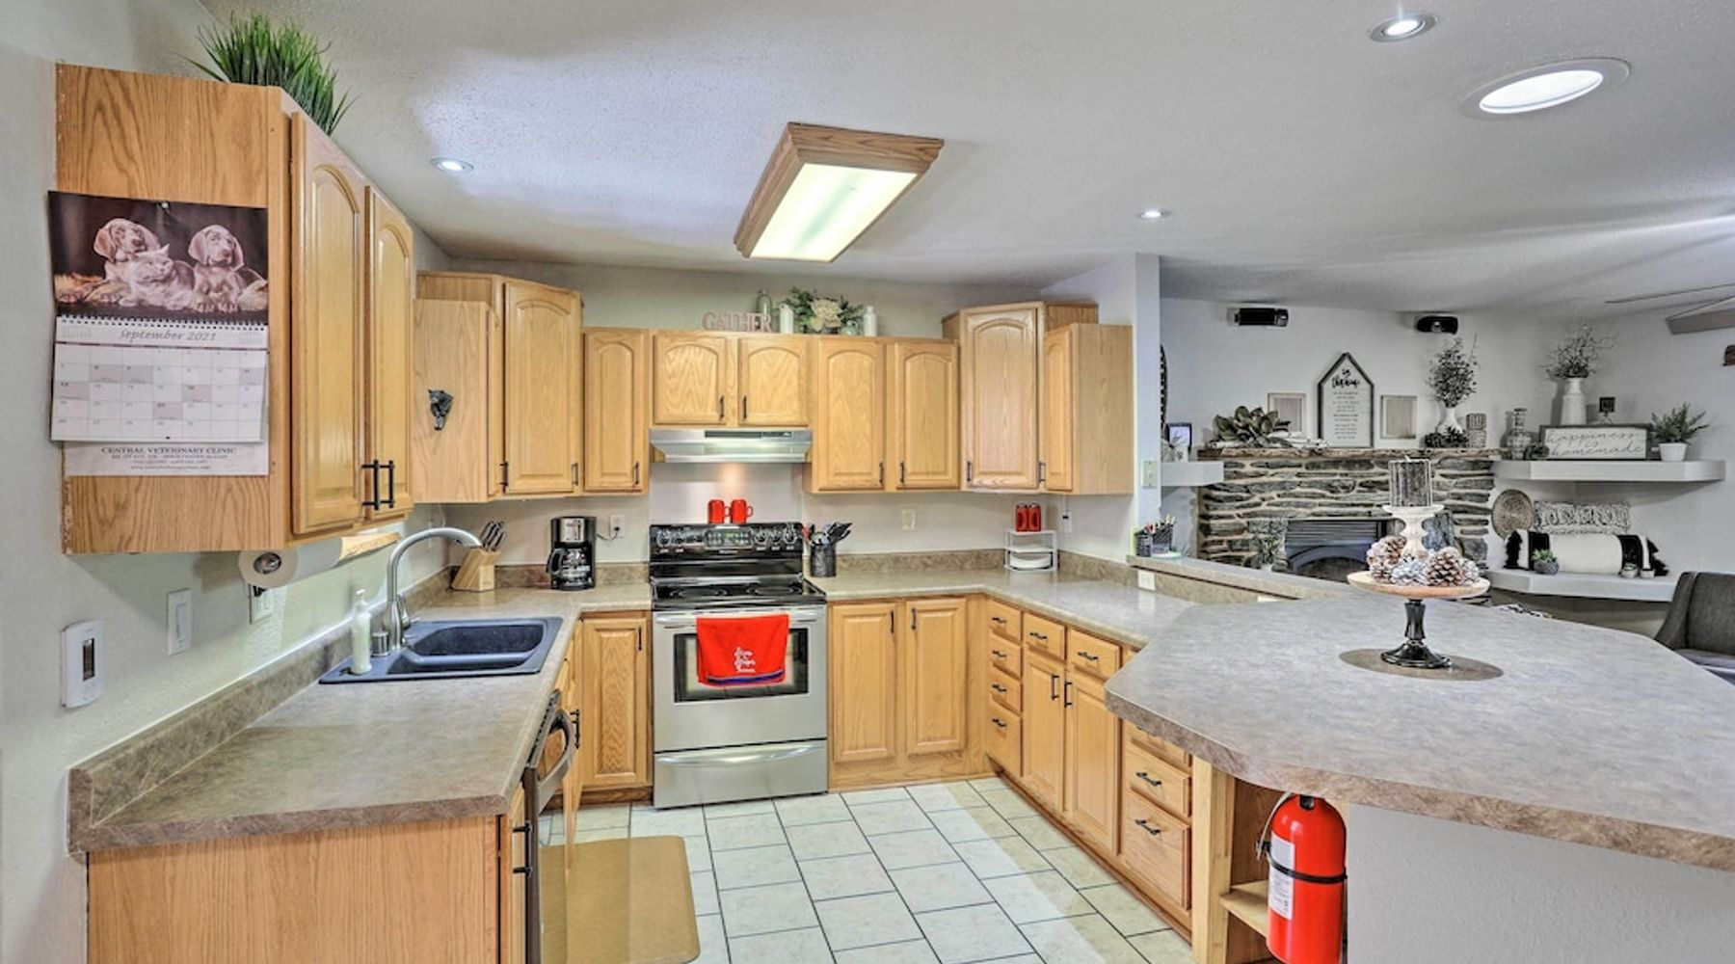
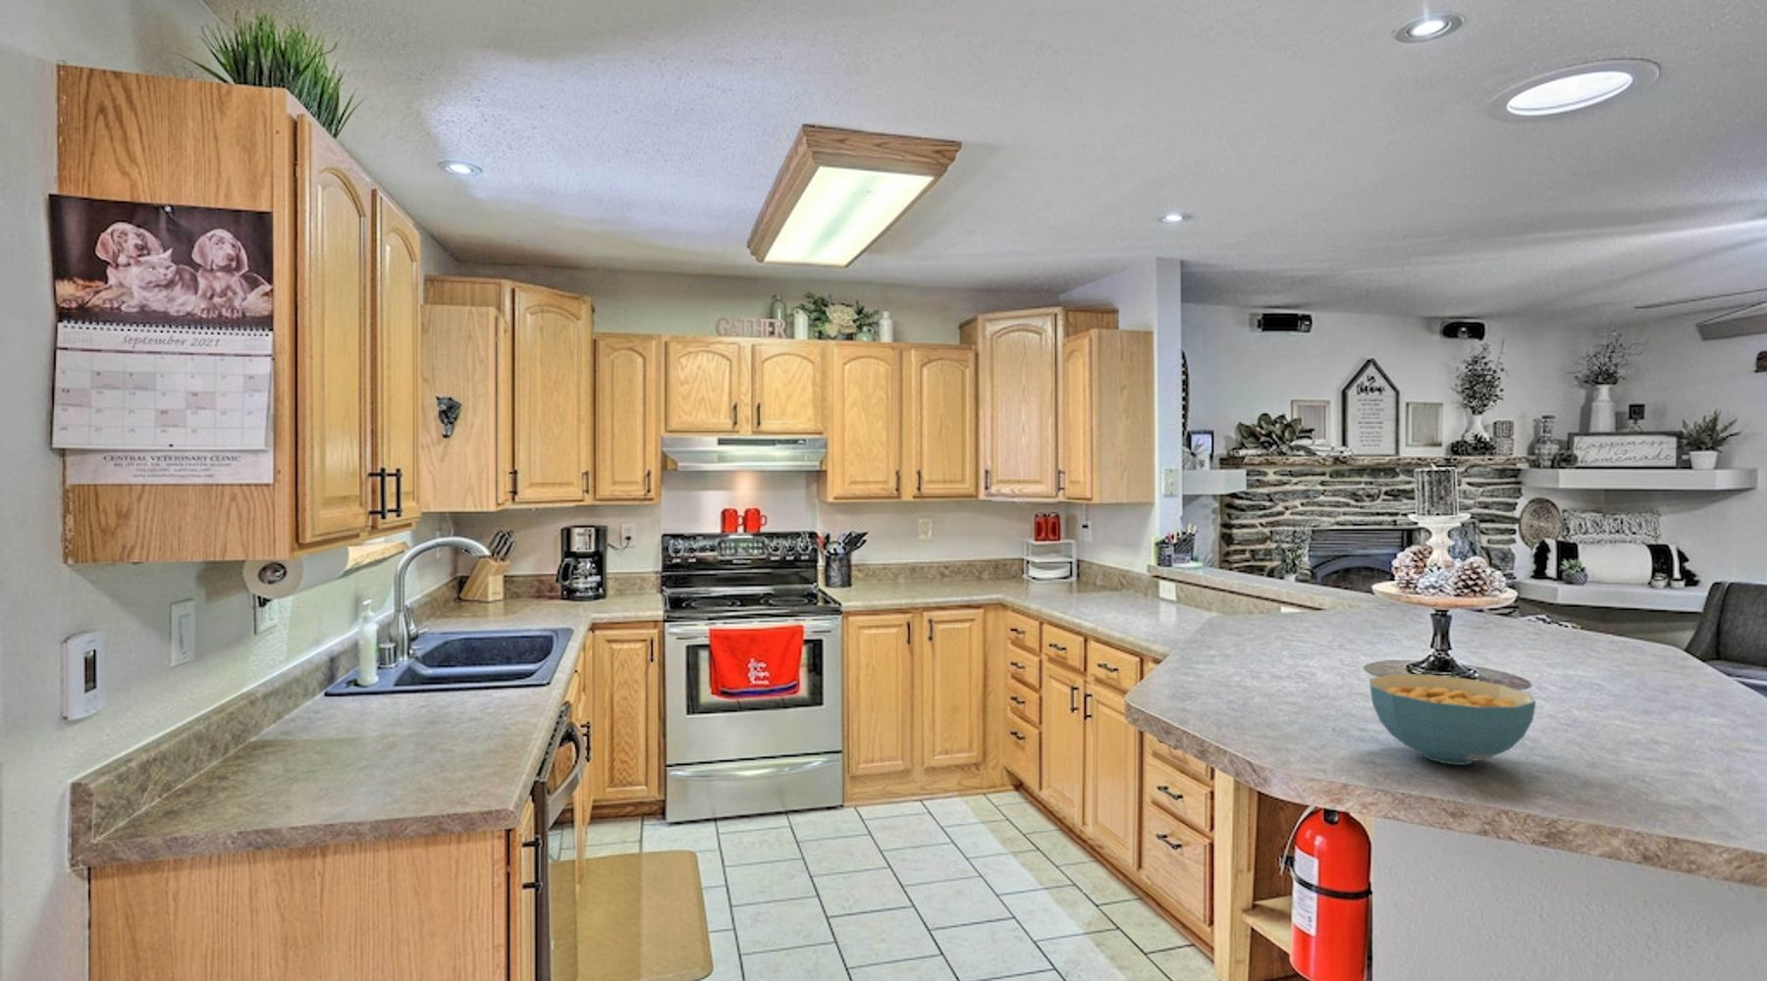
+ cereal bowl [1368,673,1537,766]
